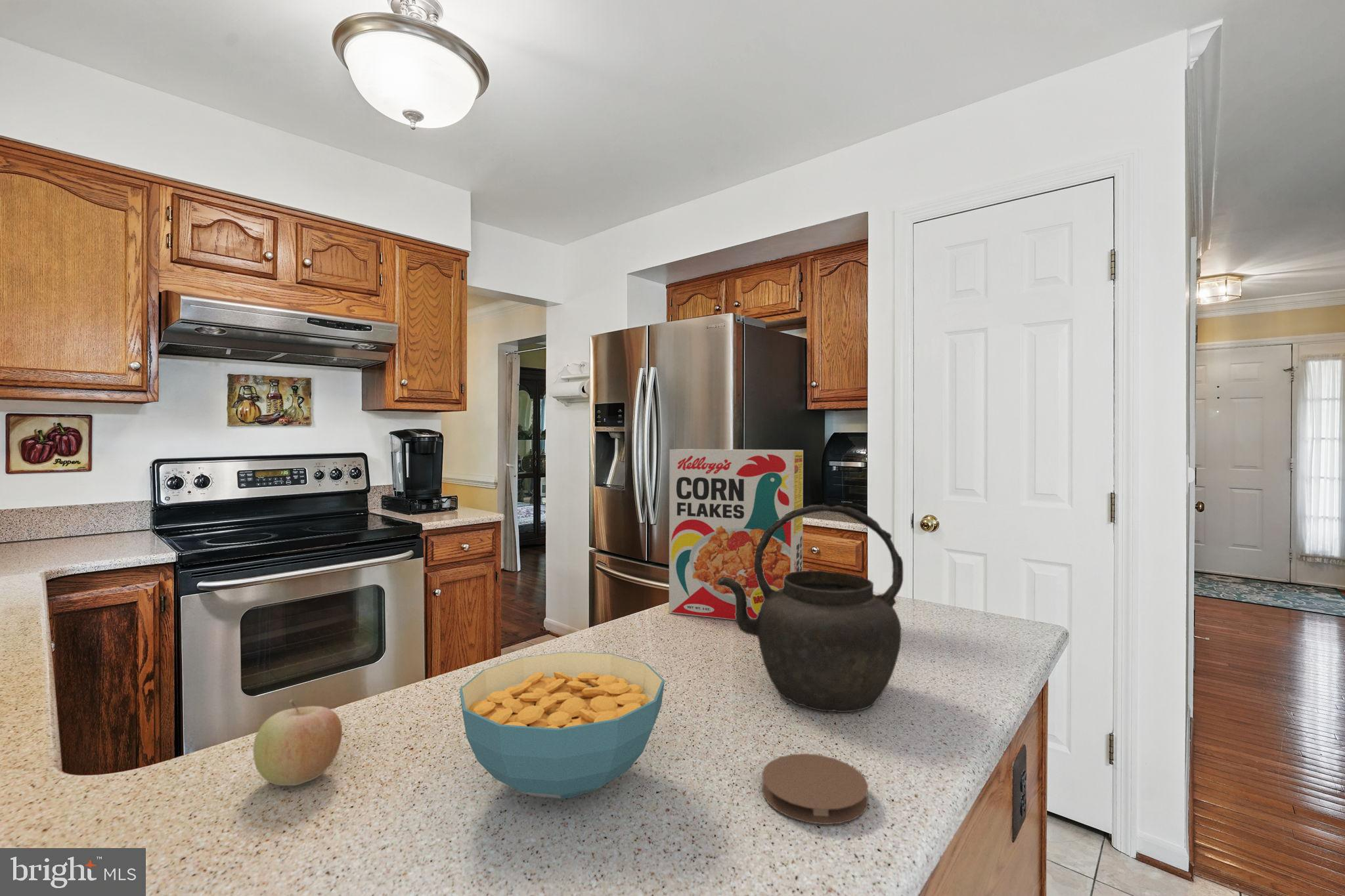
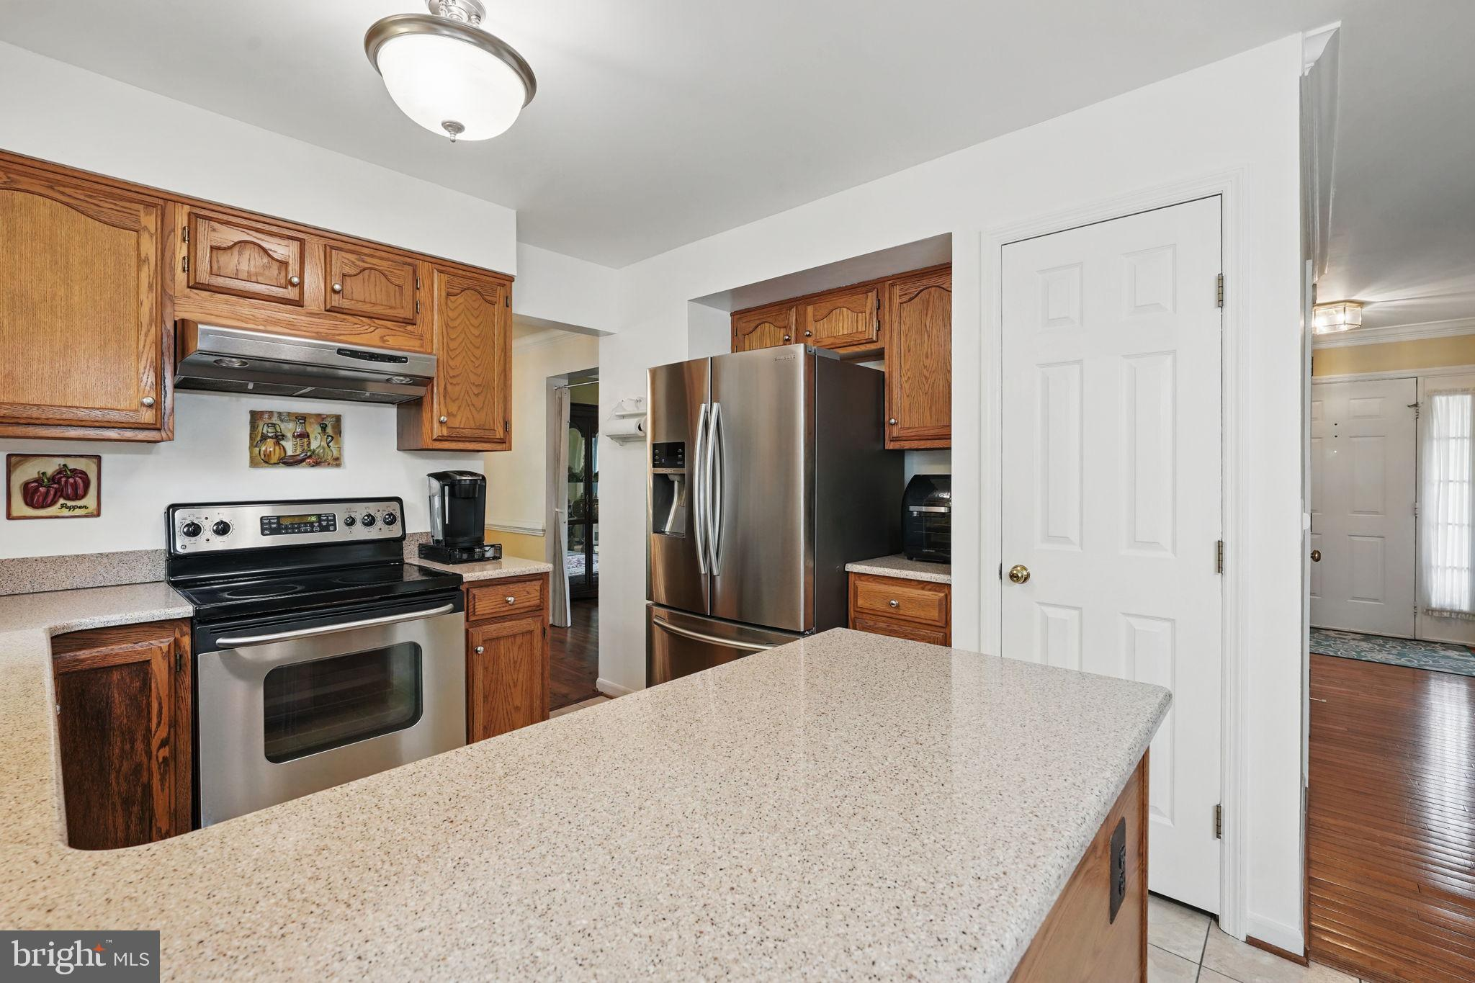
- cereal bowl [459,651,665,800]
- fruit [253,698,343,786]
- coaster [761,753,869,825]
- cereal box [669,448,804,621]
- kettle [716,504,904,713]
